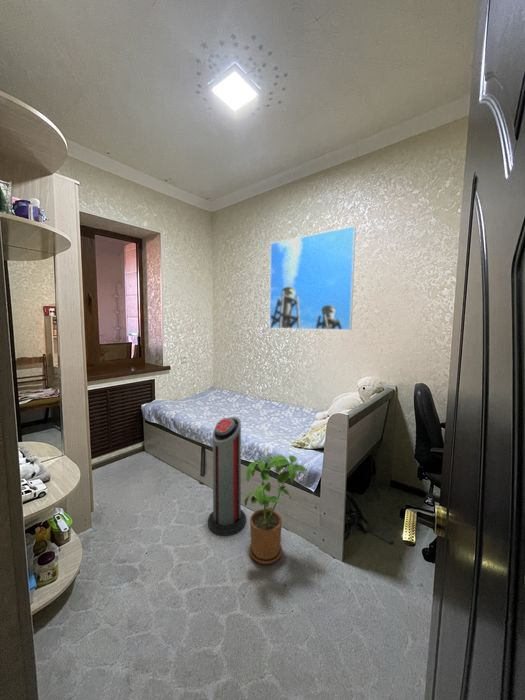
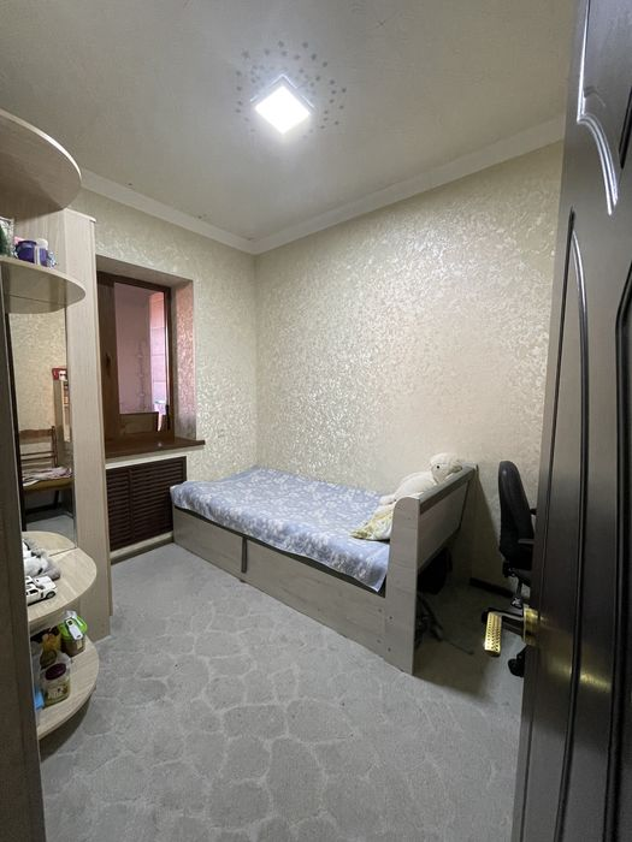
- house plant [243,454,308,565]
- air purifier [207,416,247,537]
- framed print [268,225,357,331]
